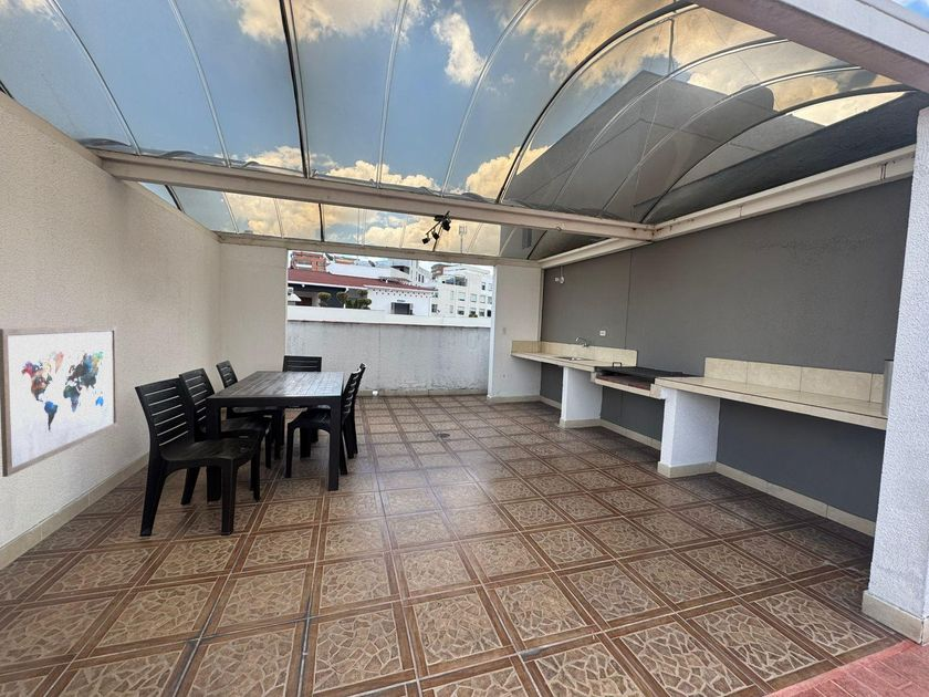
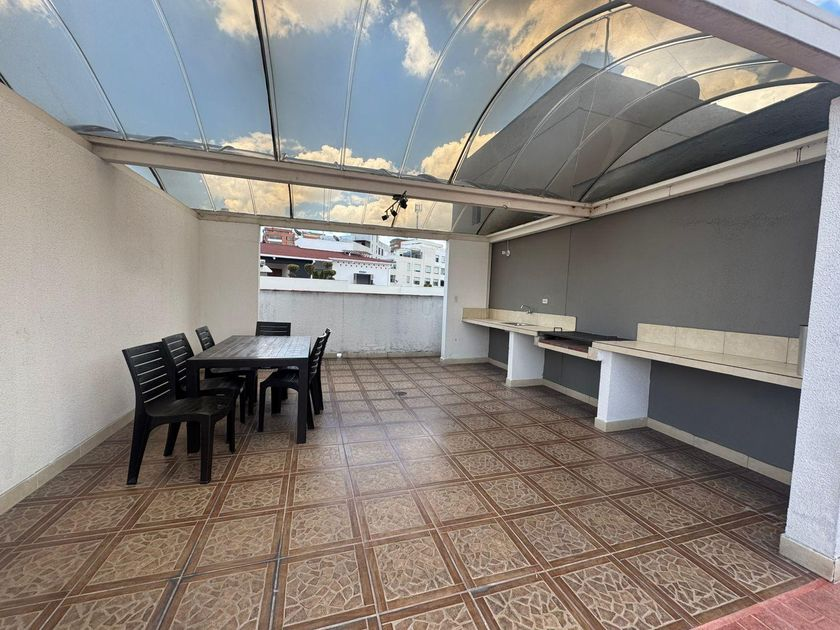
- wall art [0,325,119,478]
